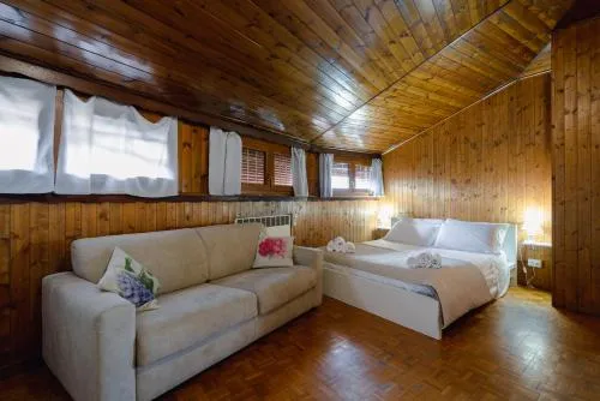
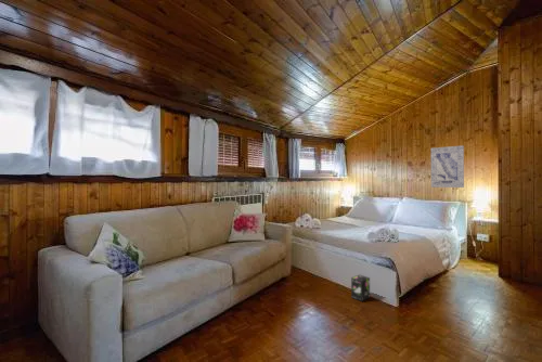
+ box [350,273,371,302]
+ wall art [430,144,465,189]
